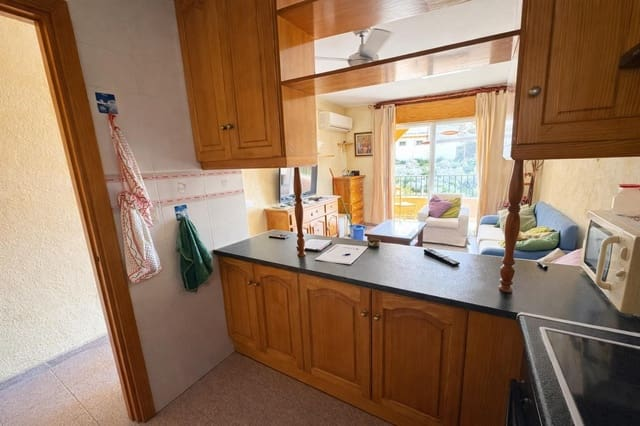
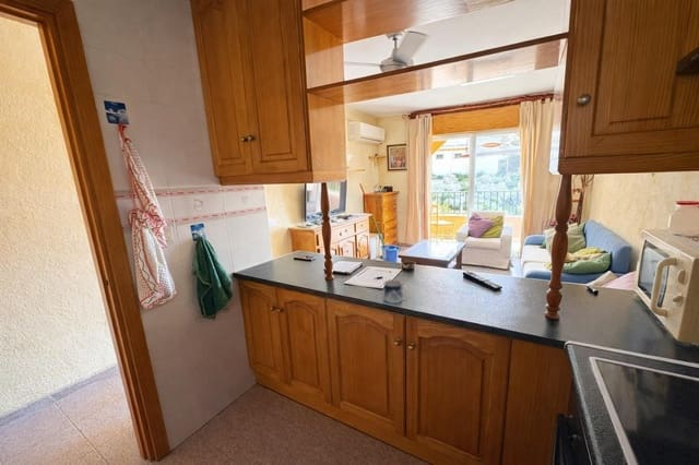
+ mug [383,278,411,305]
